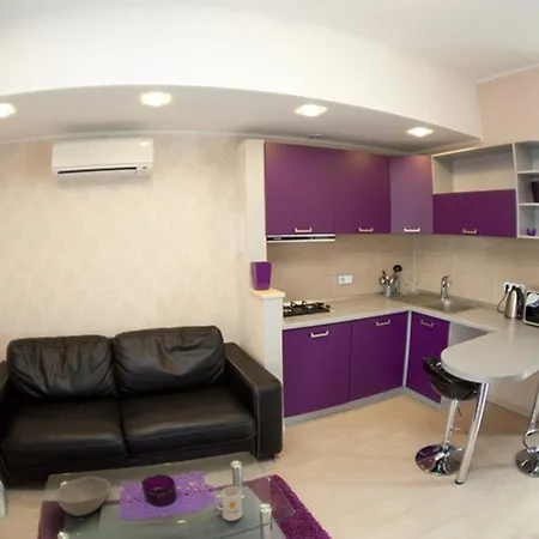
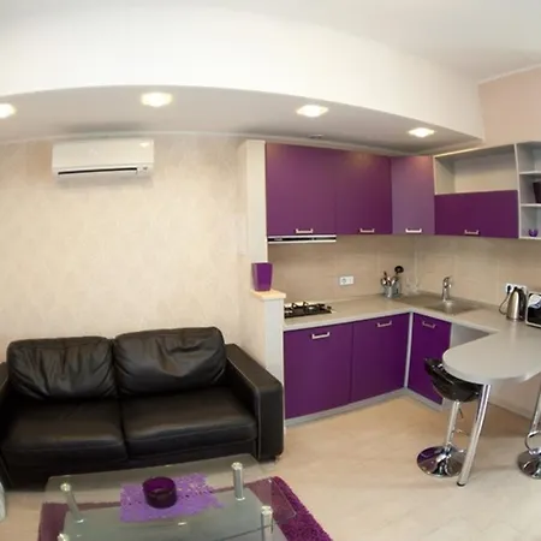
- bowl [54,476,111,517]
- mug [214,485,243,522]
